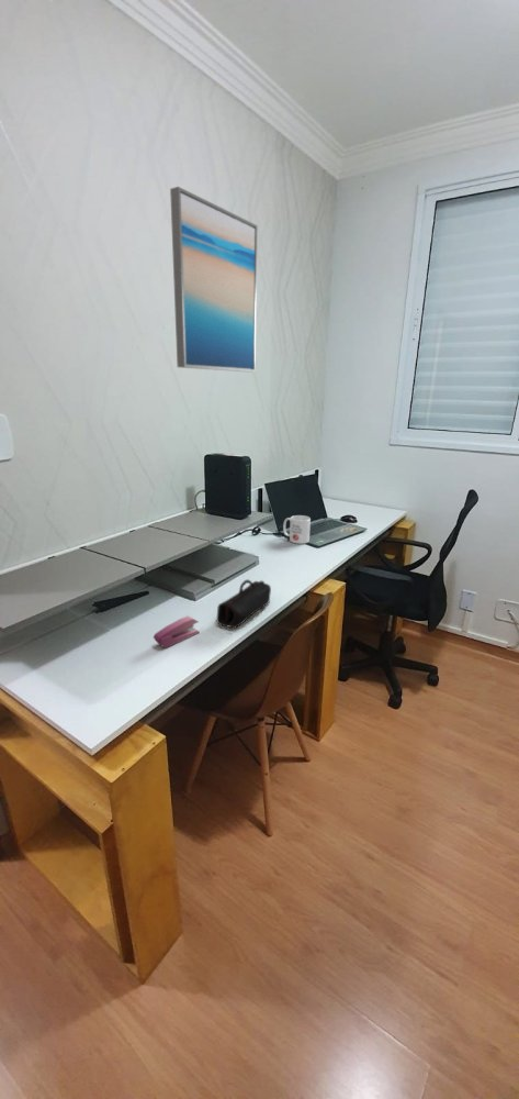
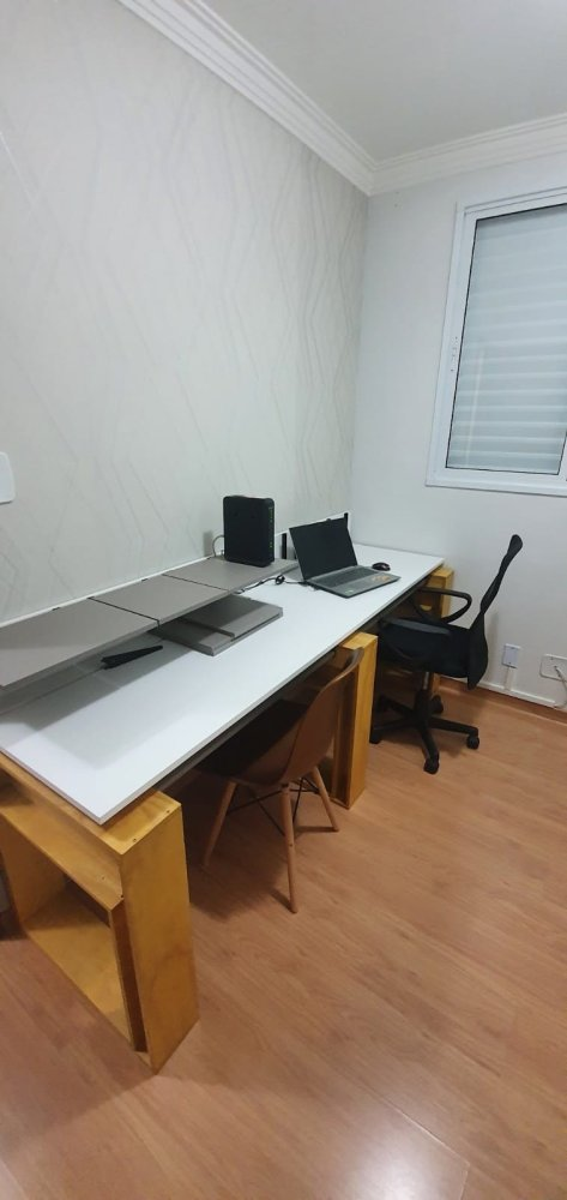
- stapler [153,614,201,650]
- mug [282,514,312,545]
- wall art [169,186,259,373]
- pencil case [215,578,272,629]
